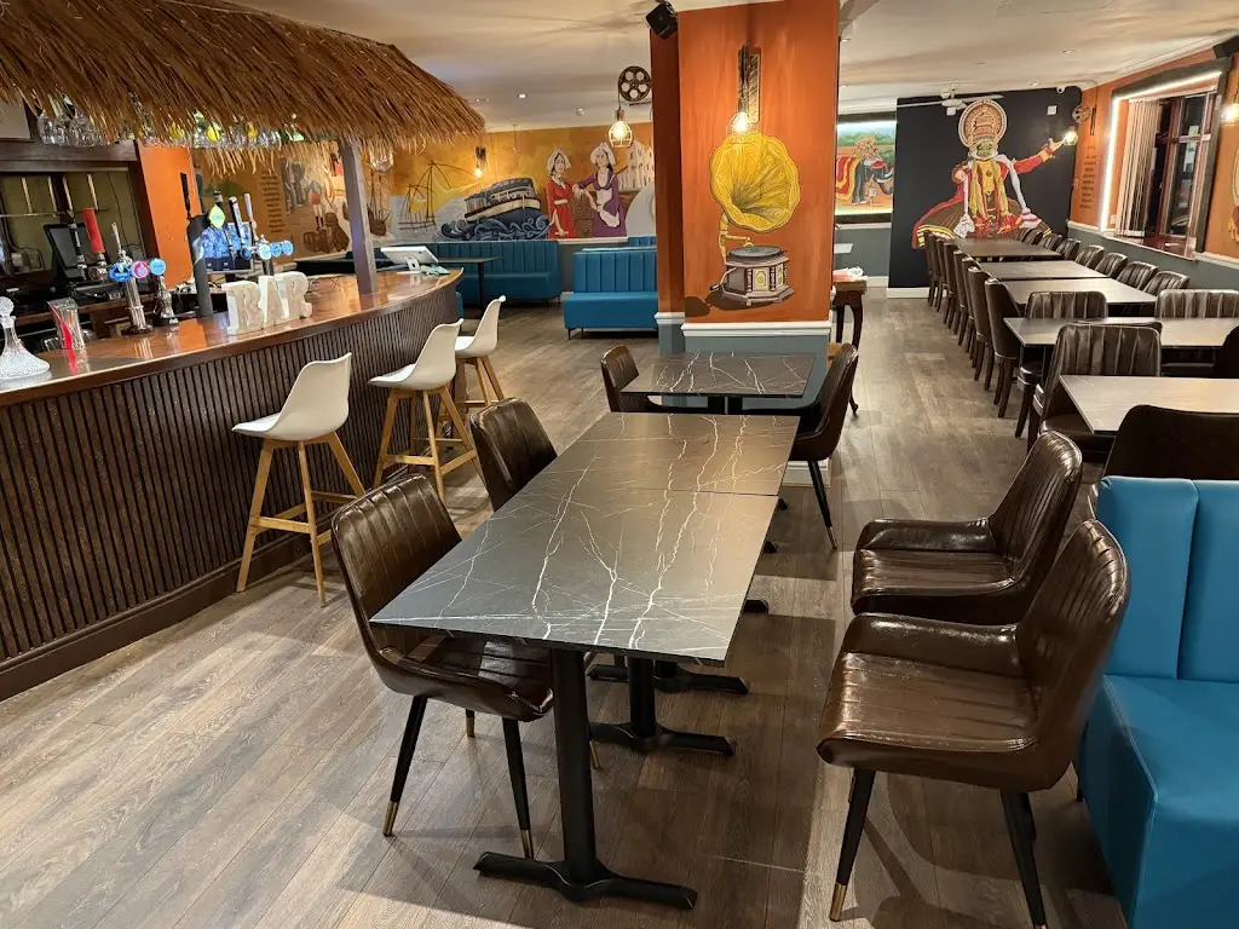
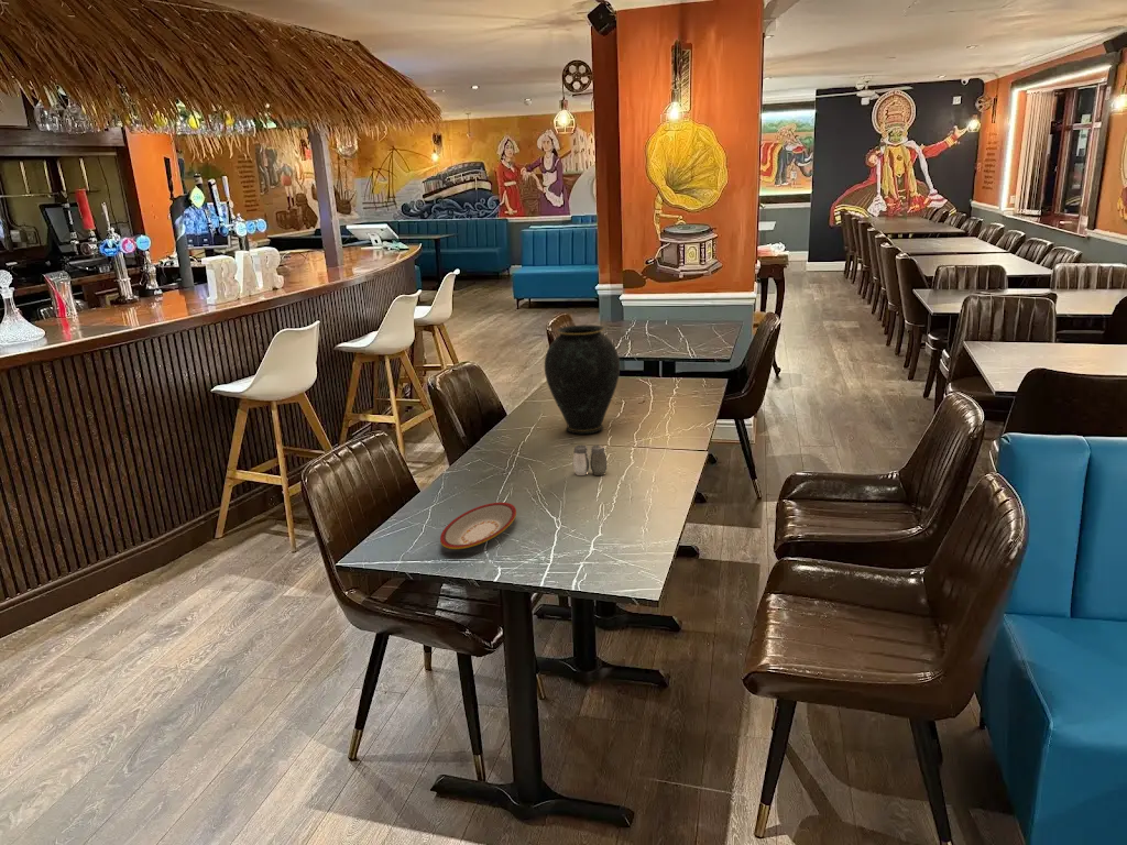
+ vase [544,325,621,436]
+ plate [439,502,517,550]
+ salt and pepper shaker [572,445,608,476]
